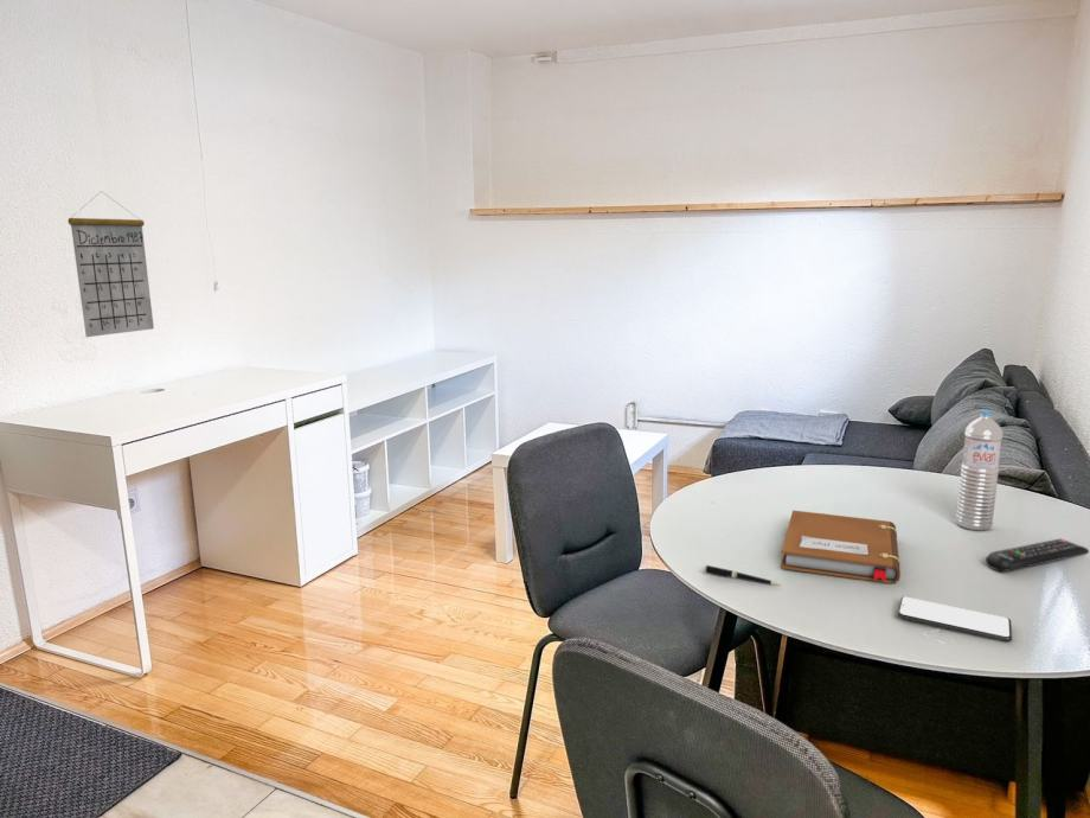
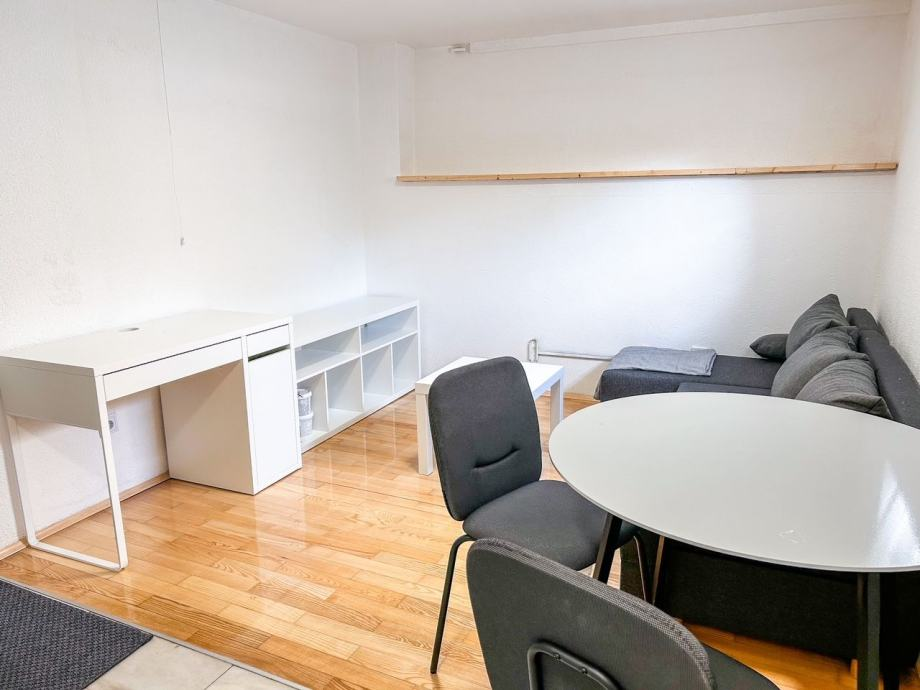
- remote control [985,537,1090,573]
- notebook [780,510,902,584]
- smartphone [896,595,1013,643]
- calendar [66,190,155,338]
- water bottle [955,409,1005,531]
- pen [703,564,783,587]
